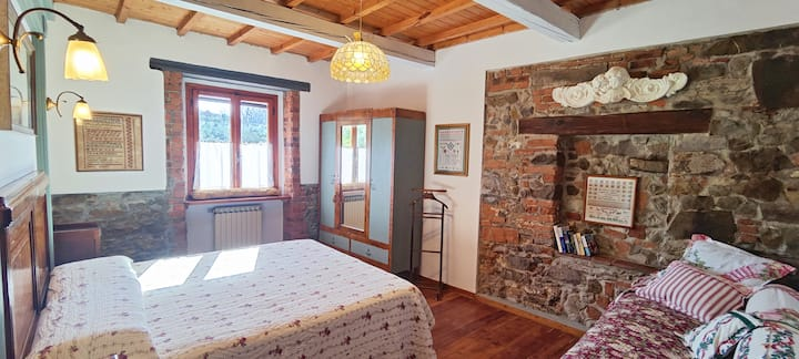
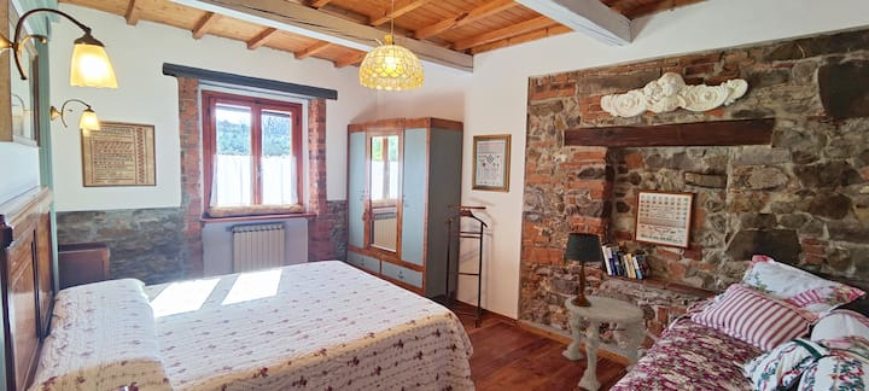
+ table lamp [564,232,603,307]
+ side table [561,294,647,391]
